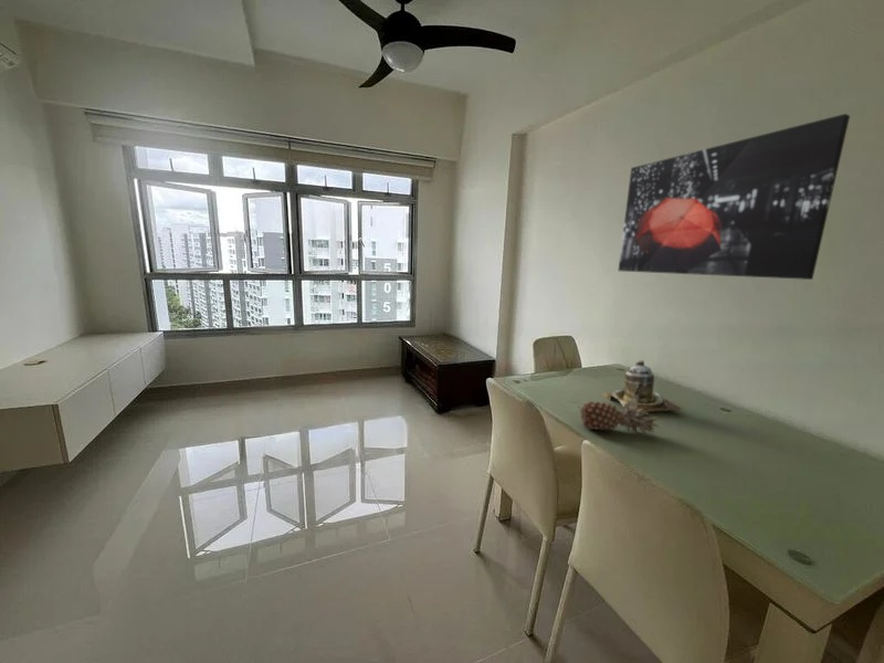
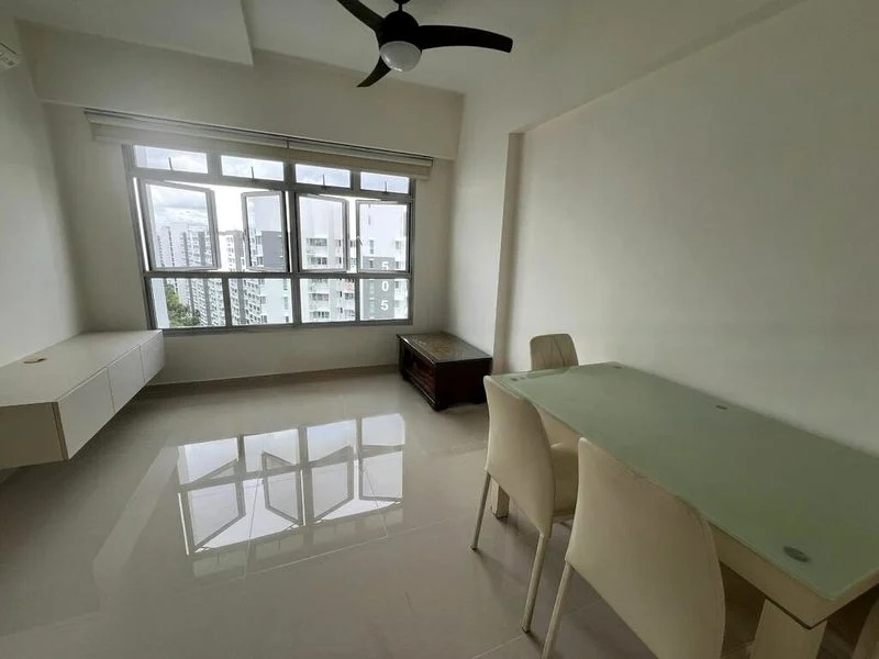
- wall art [618,113,851,281]
- teapot [600,359,682,412]
- fruit [578,400,661,434]
